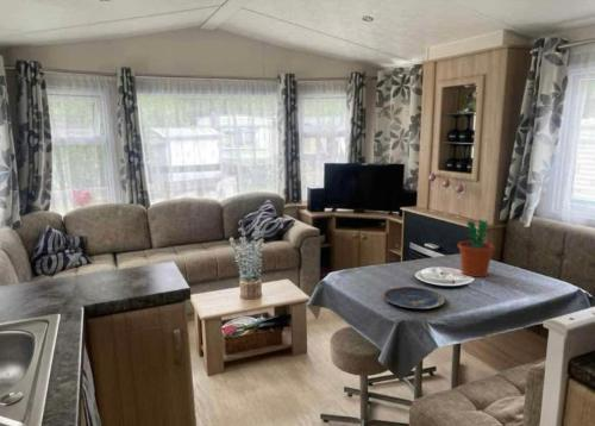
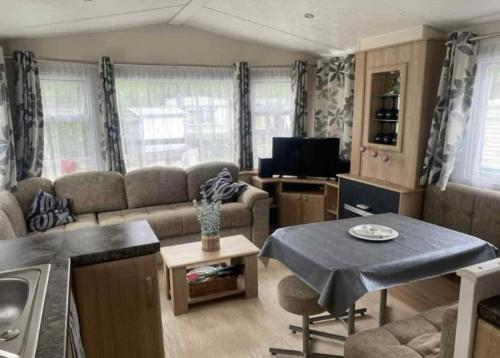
- flower pot [457,218,496,277]
- plate [382,286,446,311]
